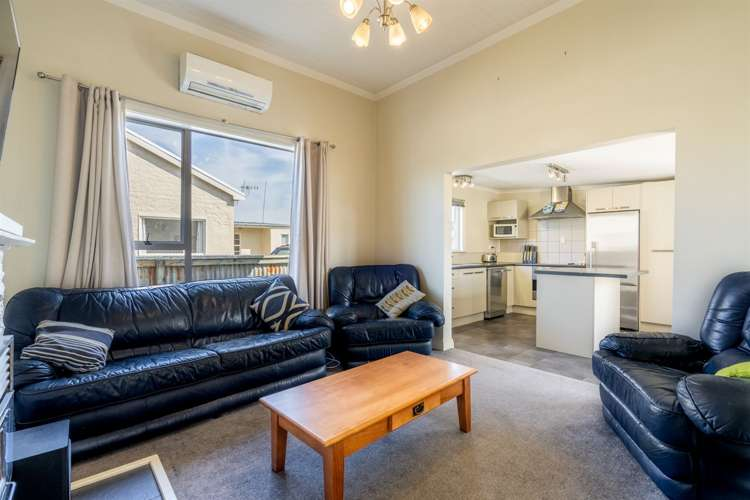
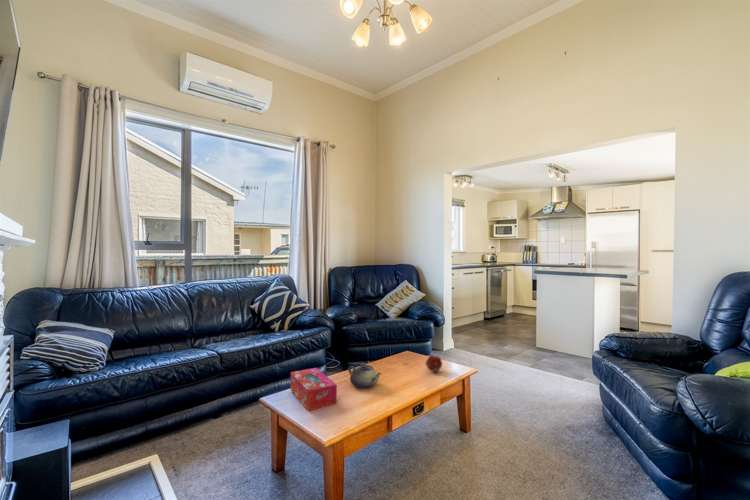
+ tissue box [290,367,338,412]
+ fruit [424,354,443,373]
+ teapot [347,362,383,389]
